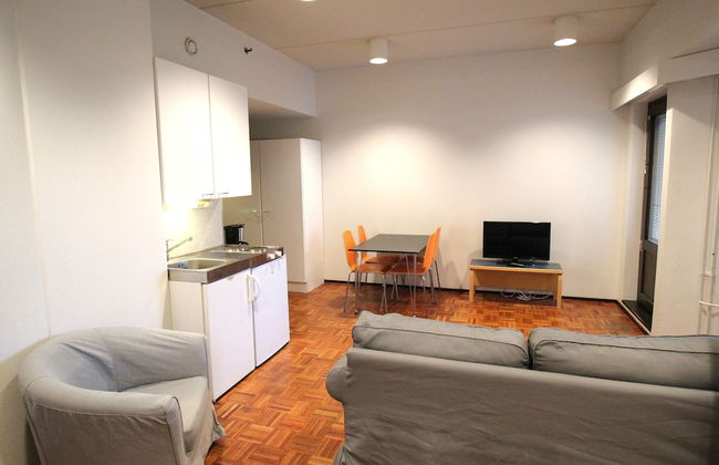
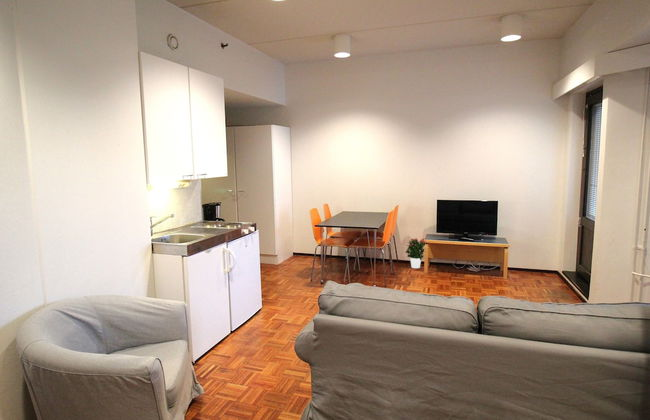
+ potted flower [404,237,426,269]
